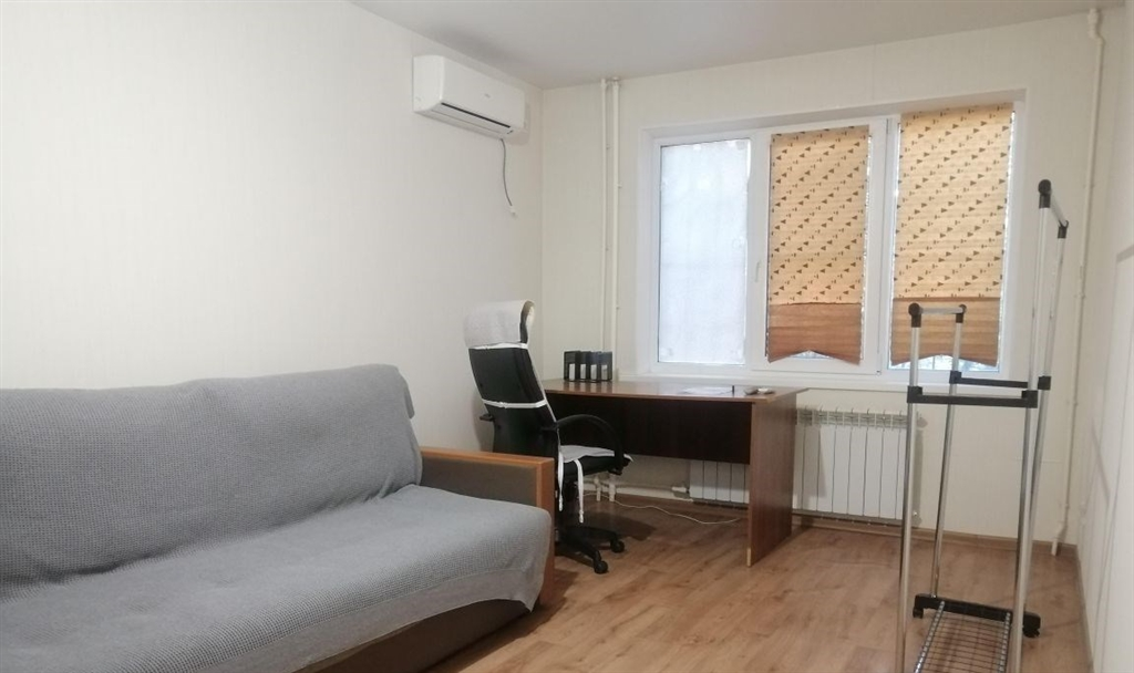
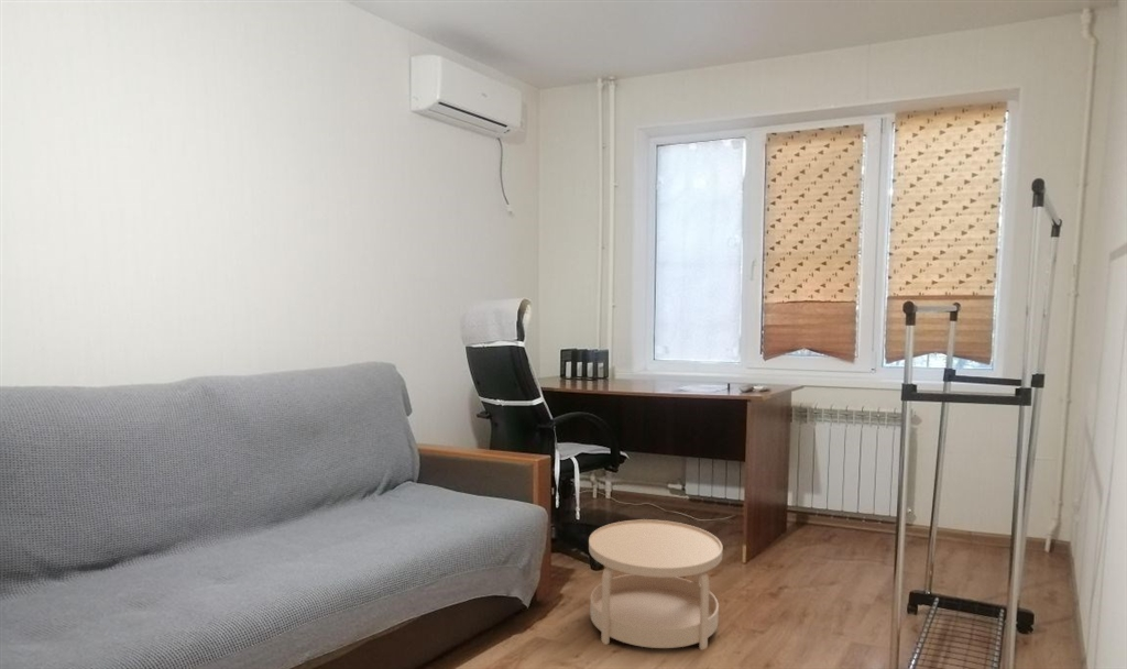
+ side table [588,518,723,651]
